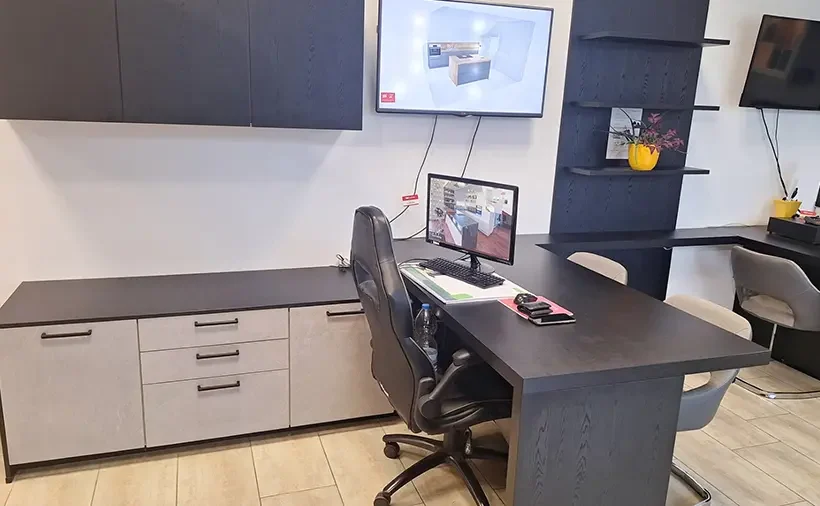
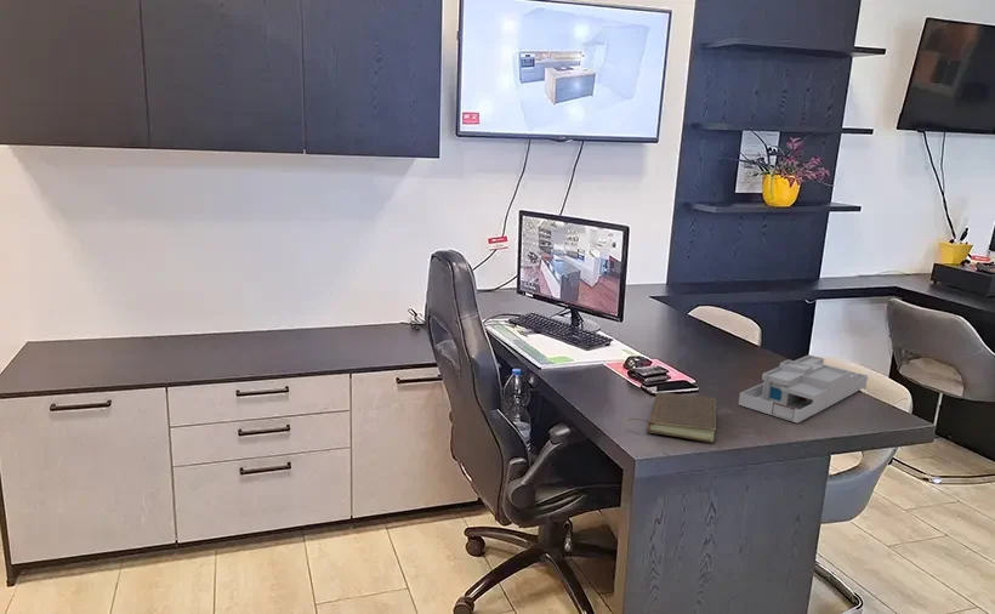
+ book [629,391,717,443]
+ desk organizer [738,354,869,425]
